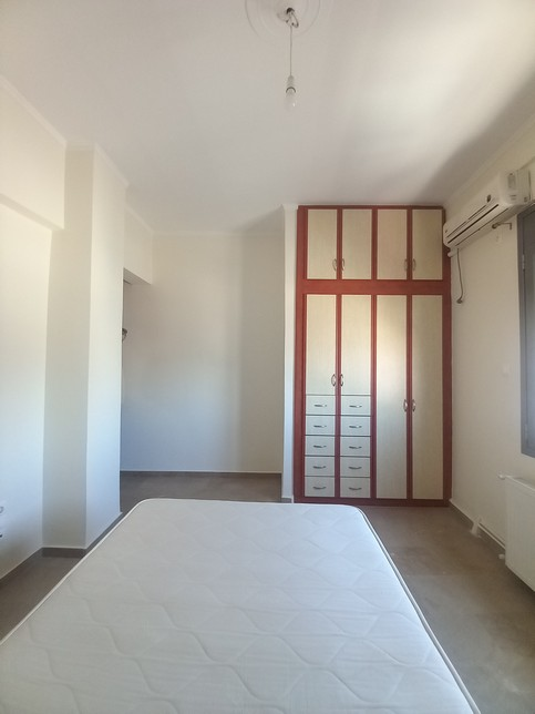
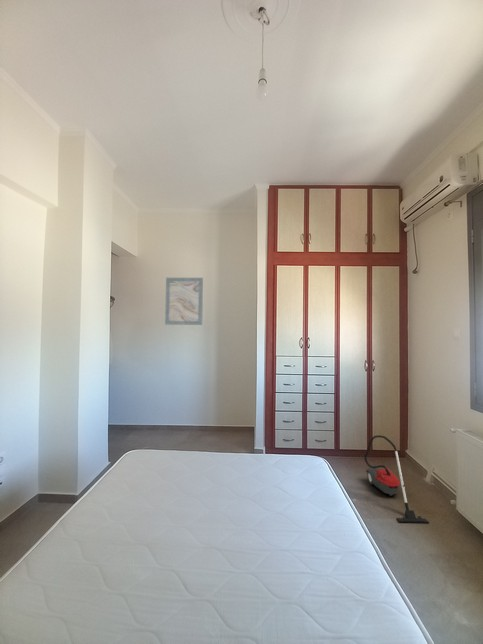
+ vacuum cleaner [364,434,430,524]
+ wall art [164,277,204,326]
